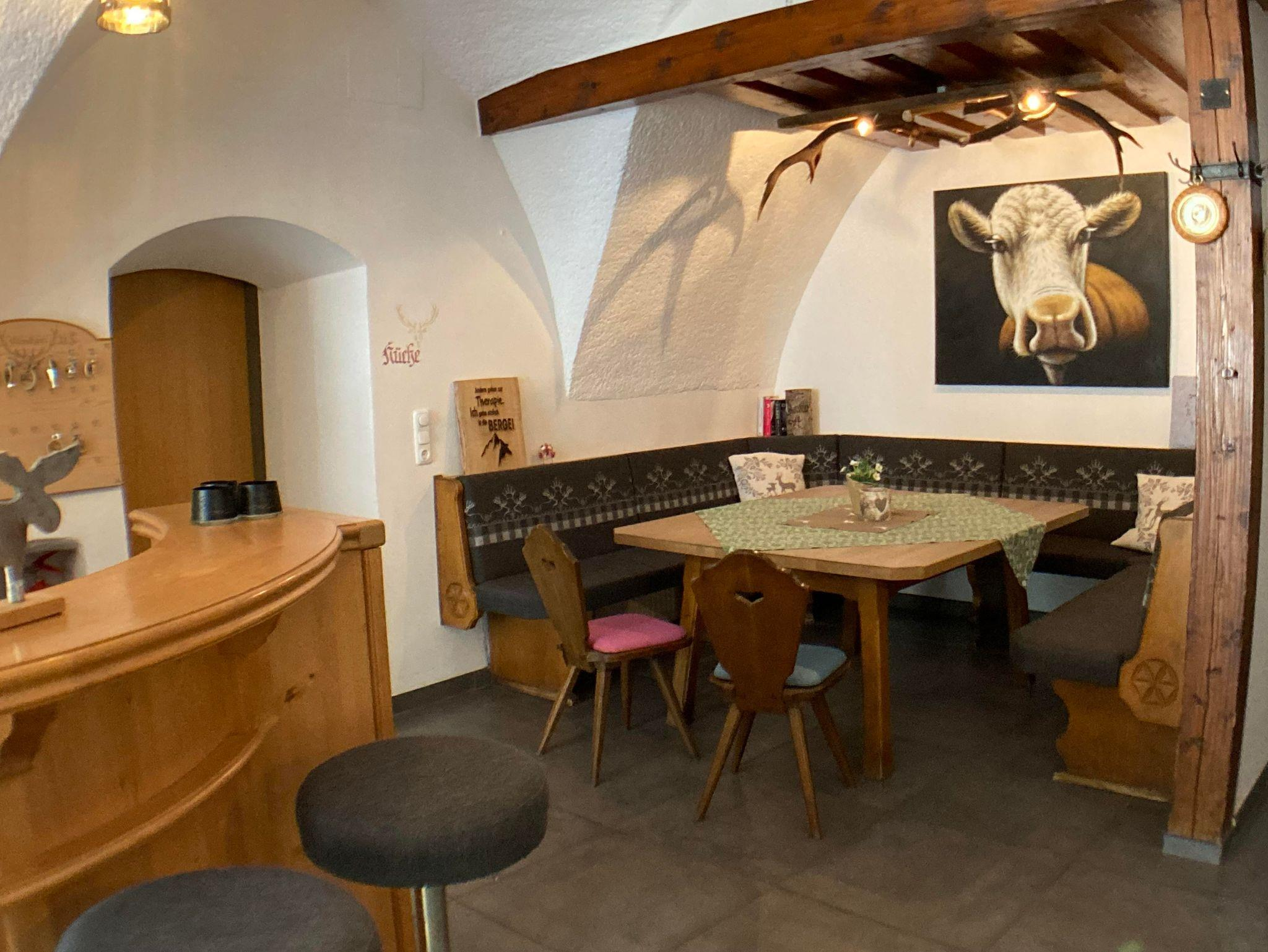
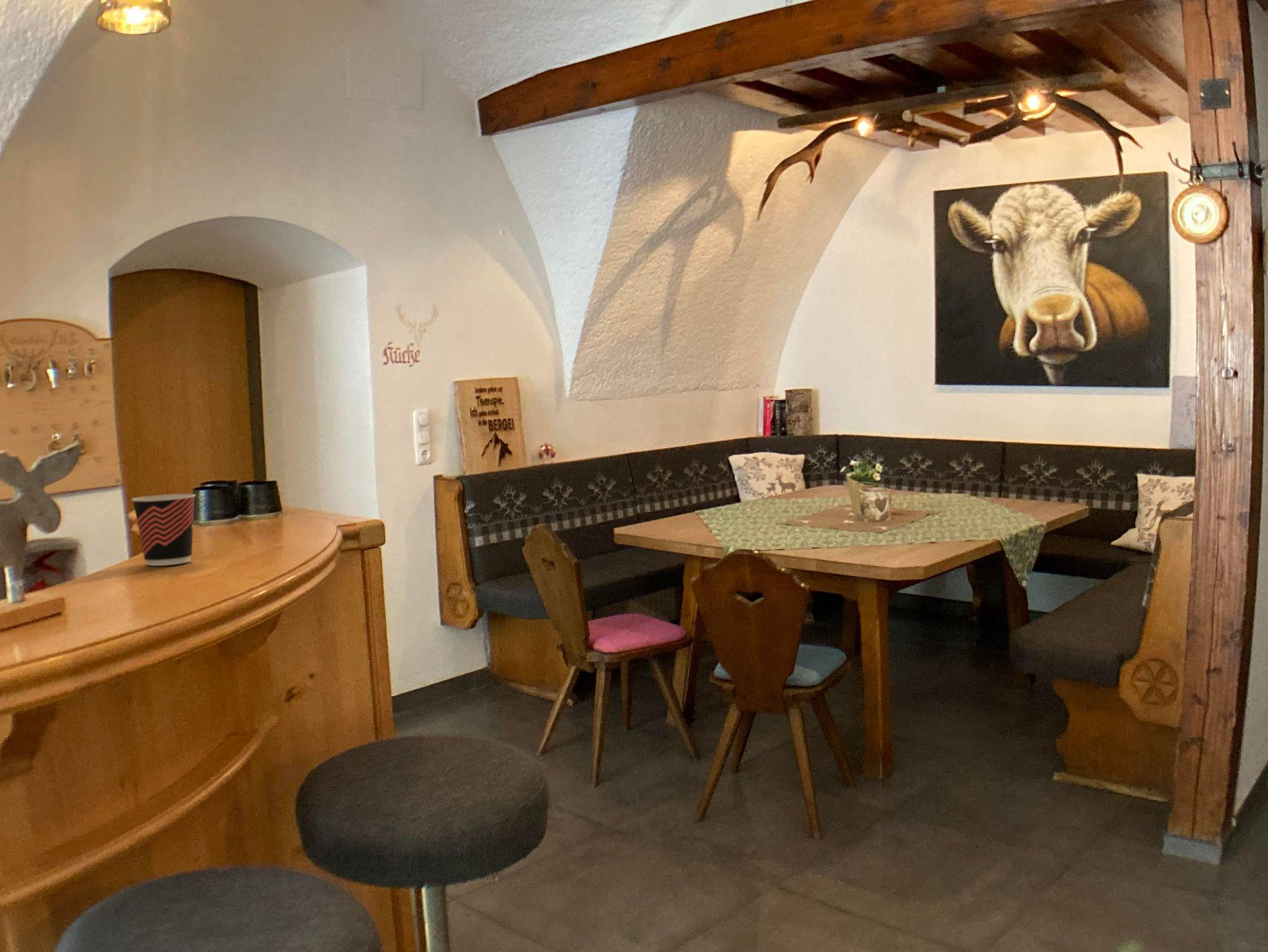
+ cup [131,493,196,566]
